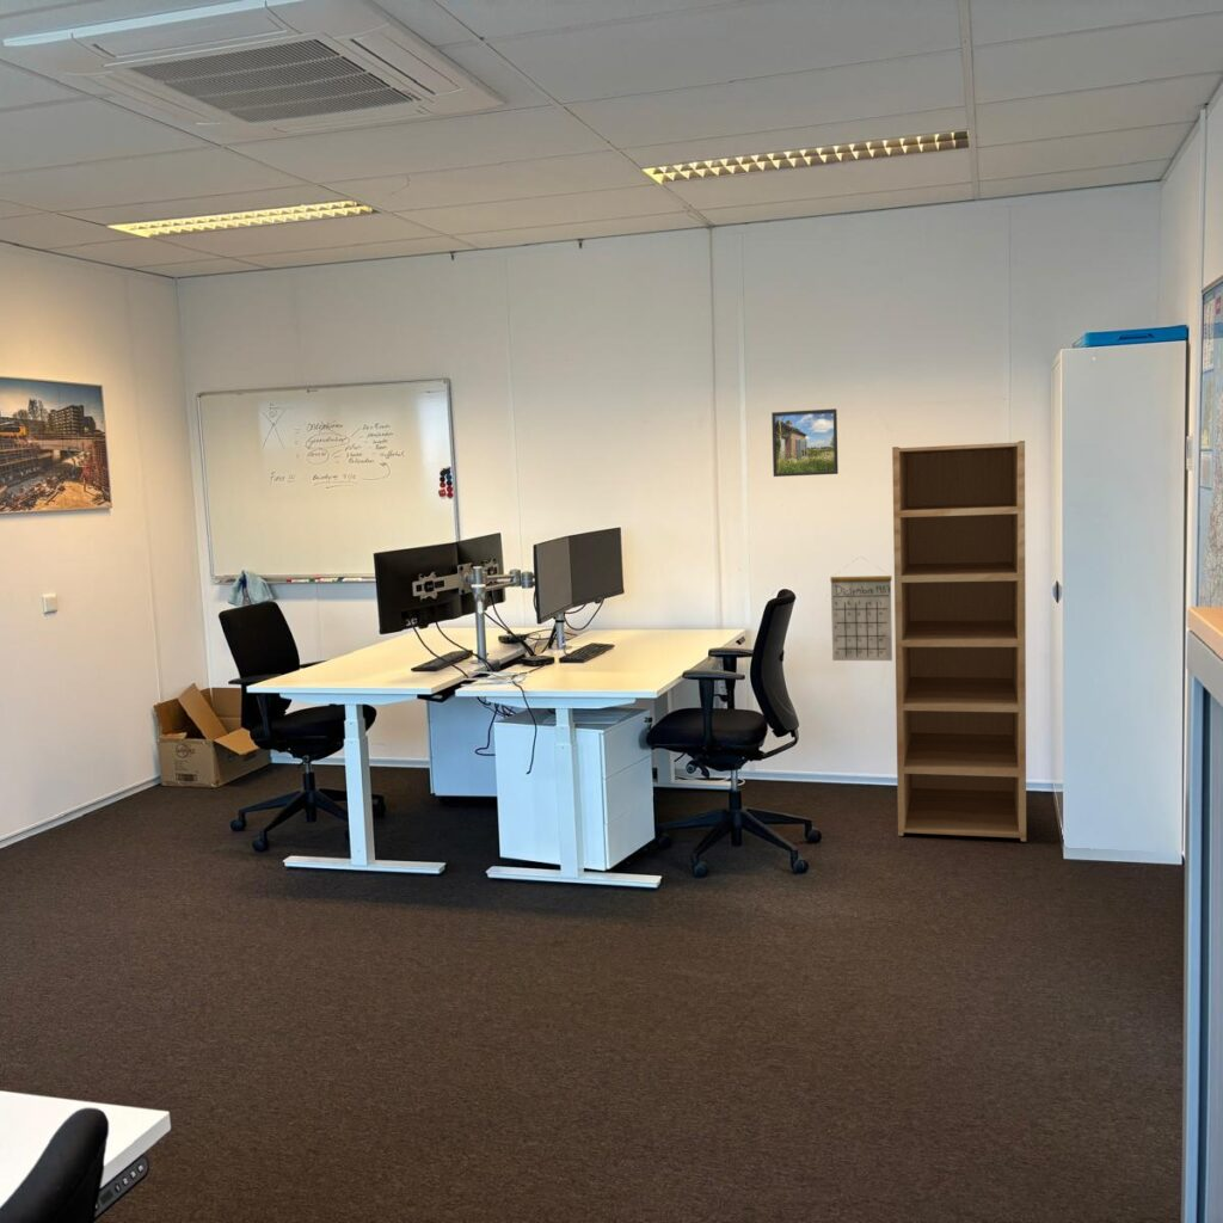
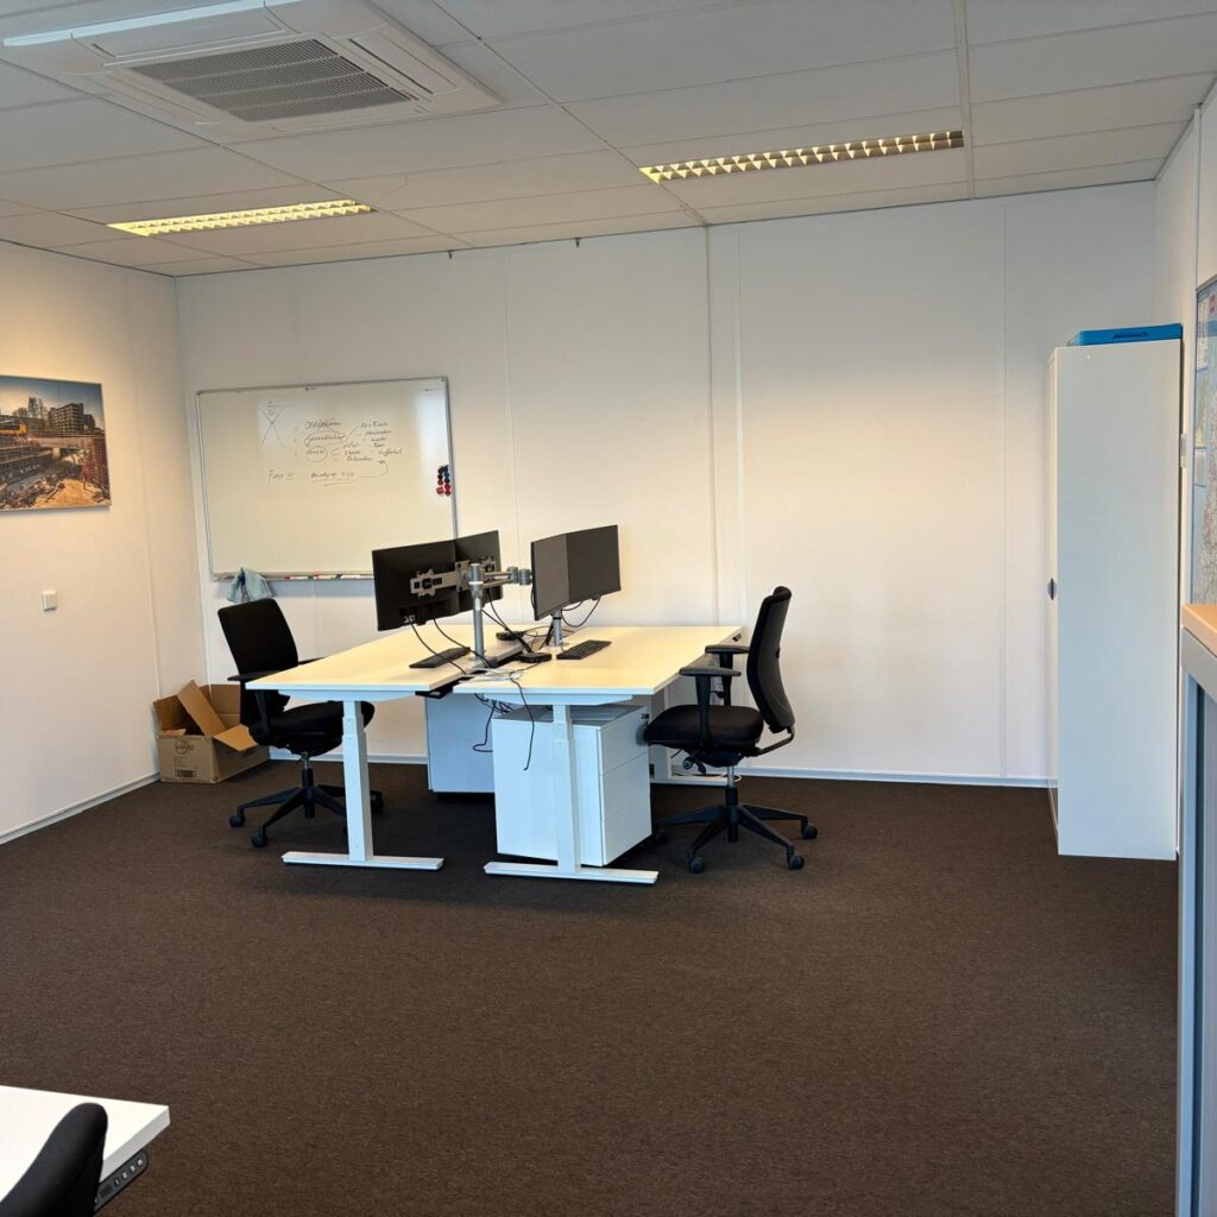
- bookshelf [891,440,1027,842]
- calendar [829,555,893,662]
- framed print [770,407,840,478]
